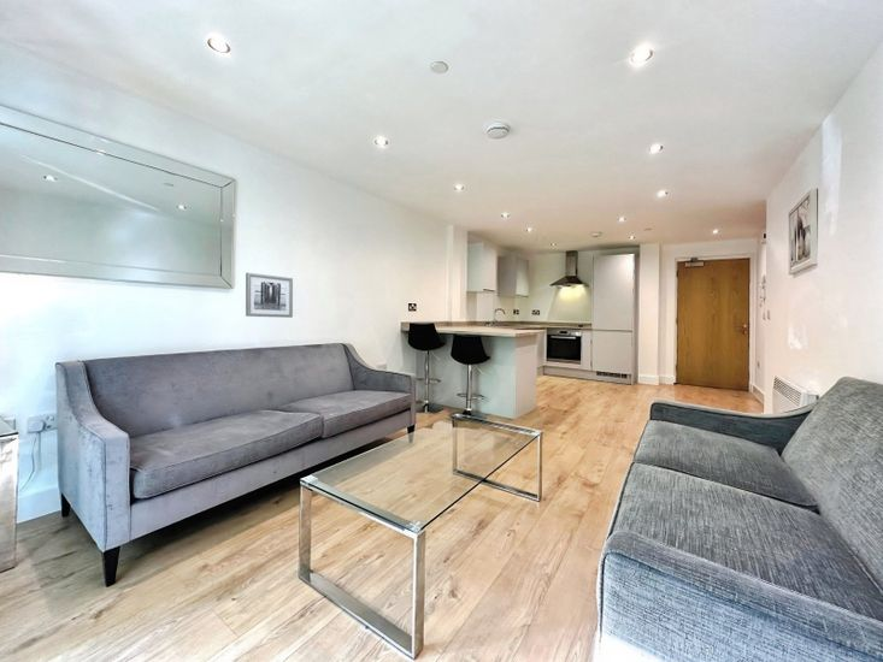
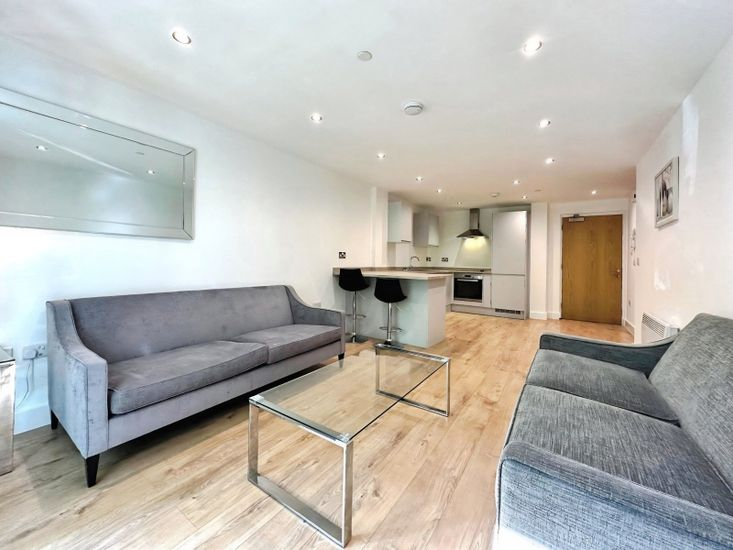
- wall art [245,272,294,319]
